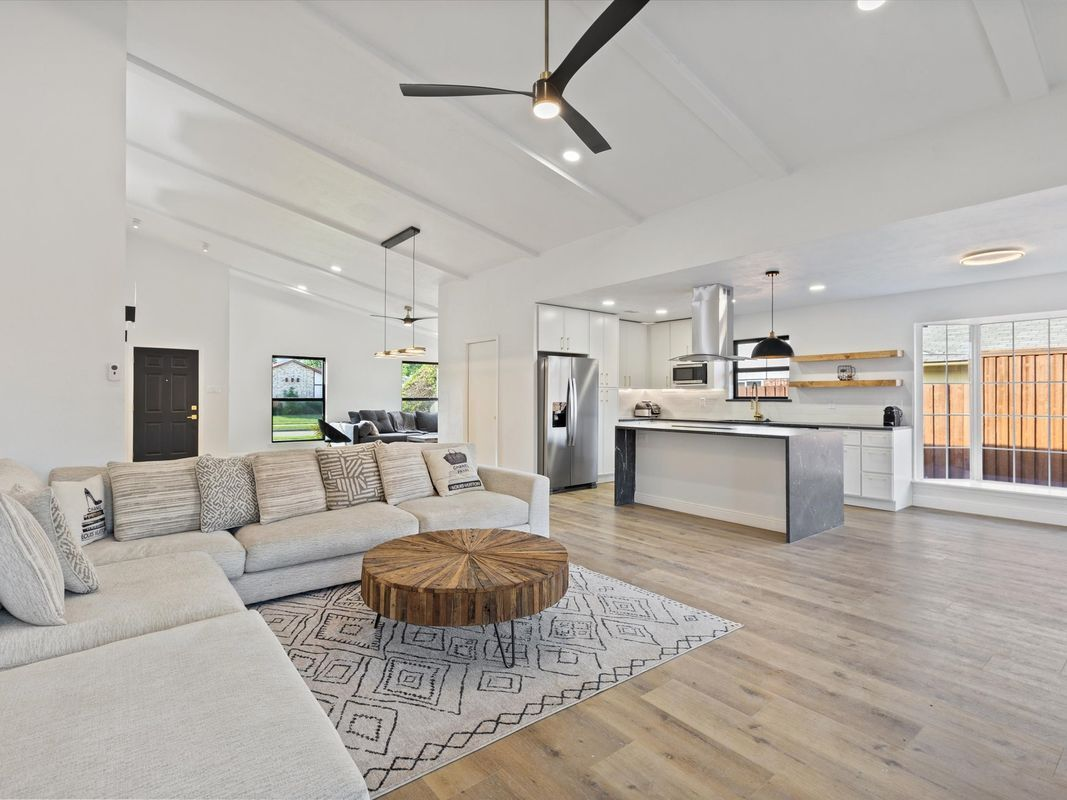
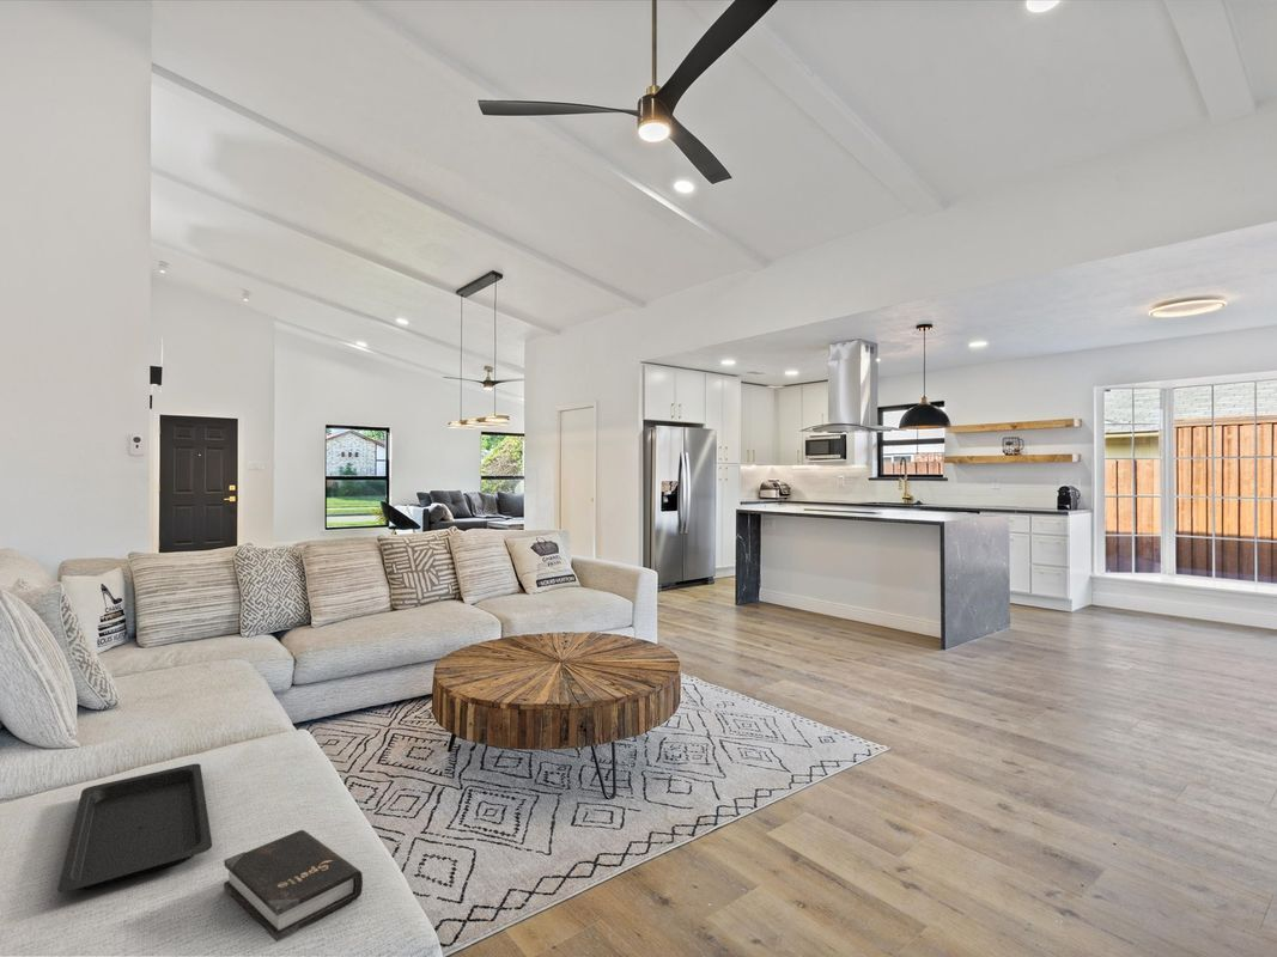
+ serving tray [56,762,213,894]
+ hardback book [223,829,364,943]
